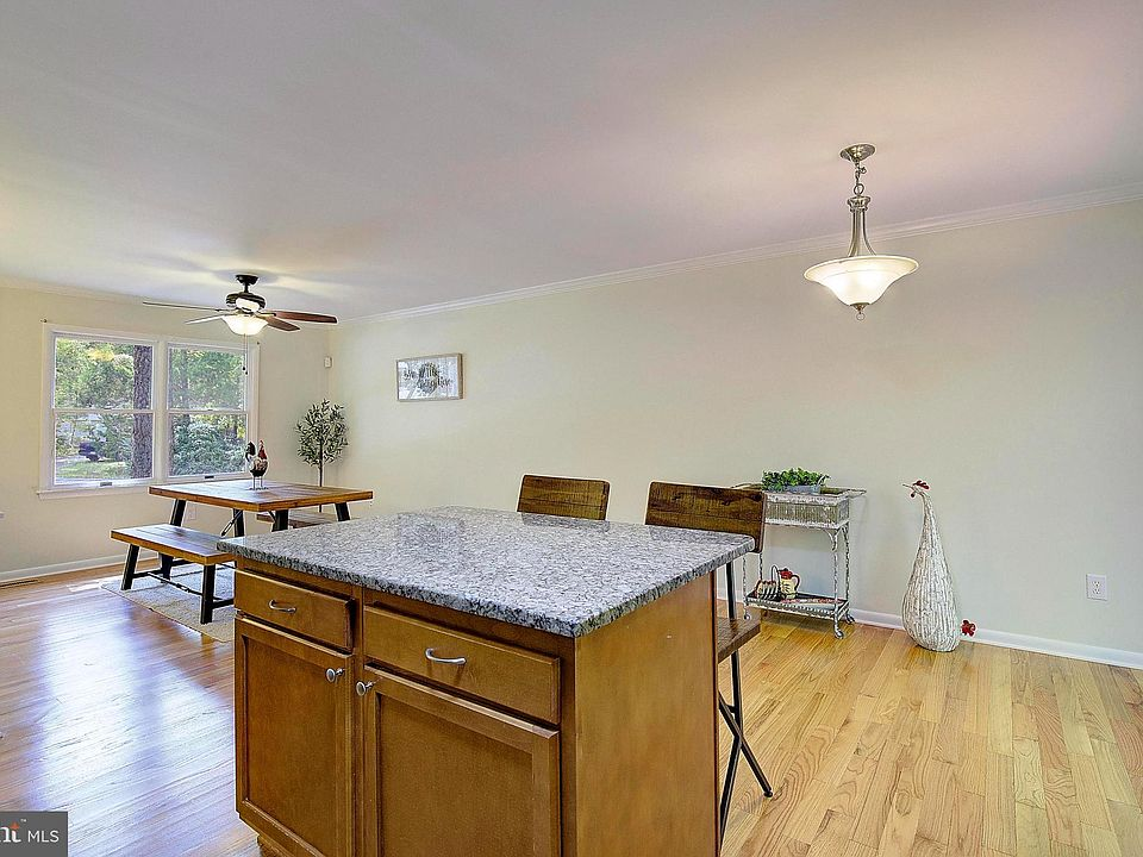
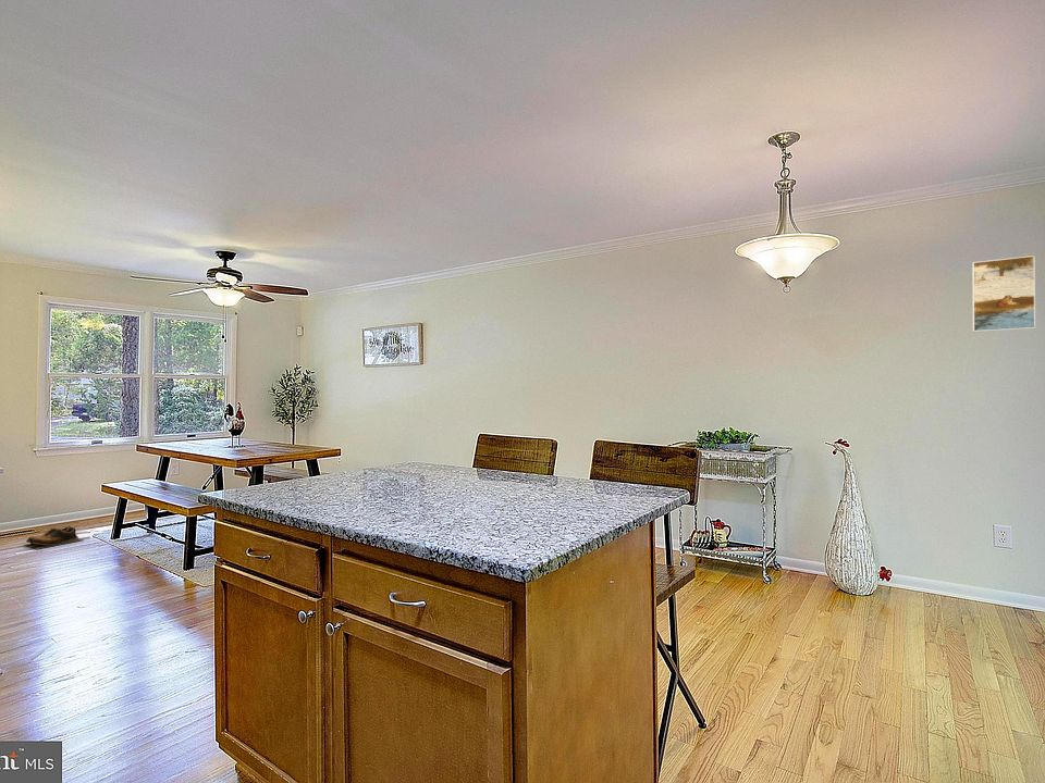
+ shoes [22,525,85,550]
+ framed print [971,254,1036,333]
